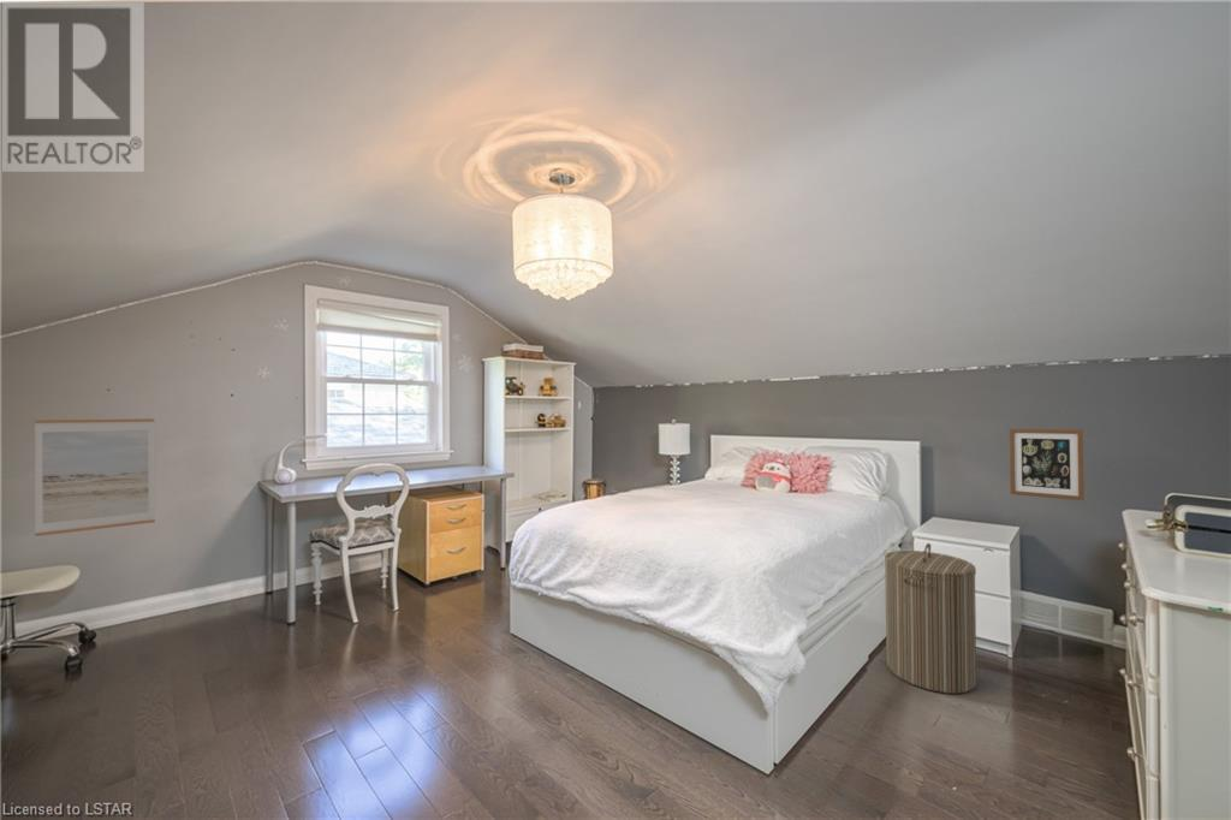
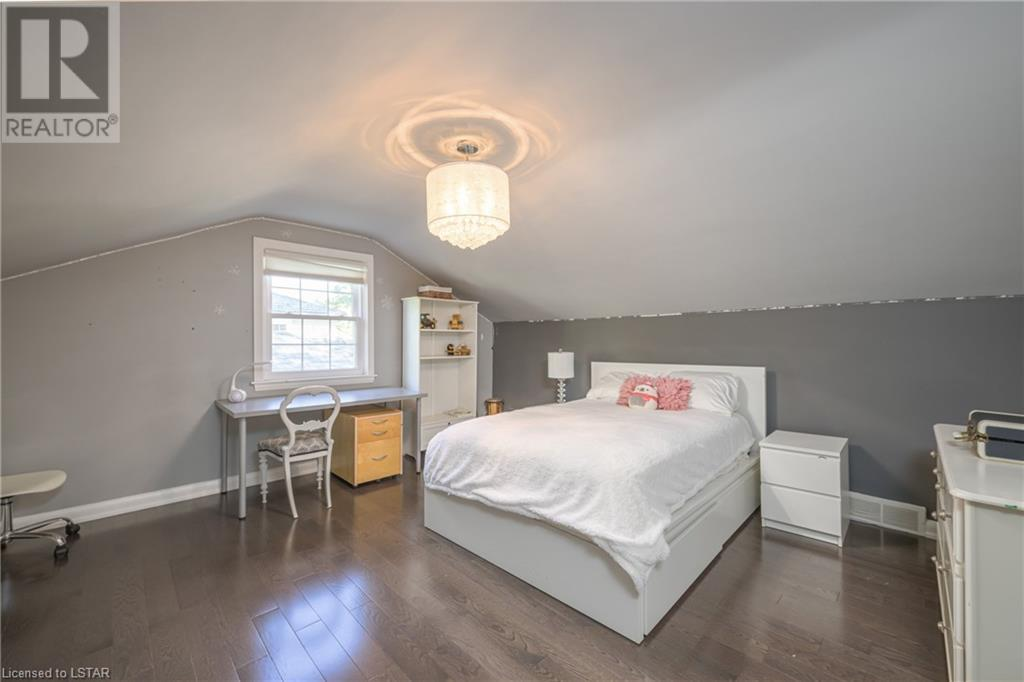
- wall art [1009,428,1086,501]
- laundry hamper [884,542,977,695]
- wall art [34,417,156,537]
